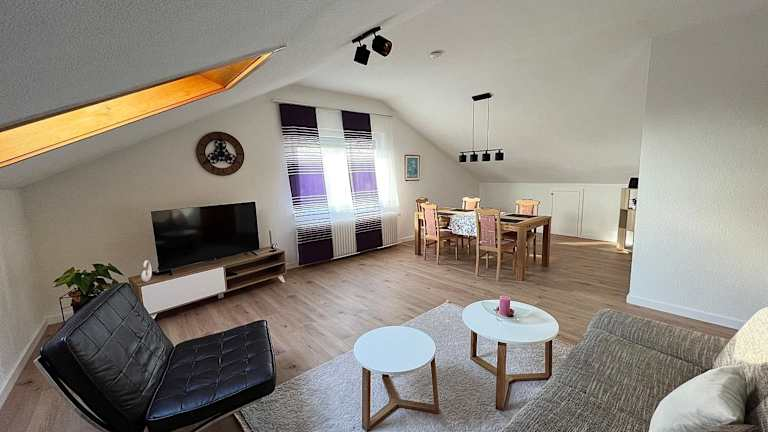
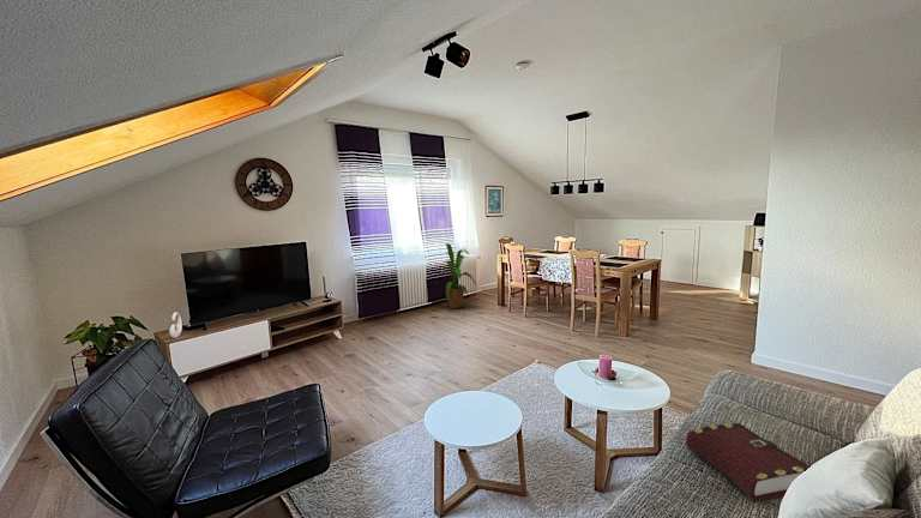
+ book [685,422,812,504]
+ house plant [433,242,480,309]
